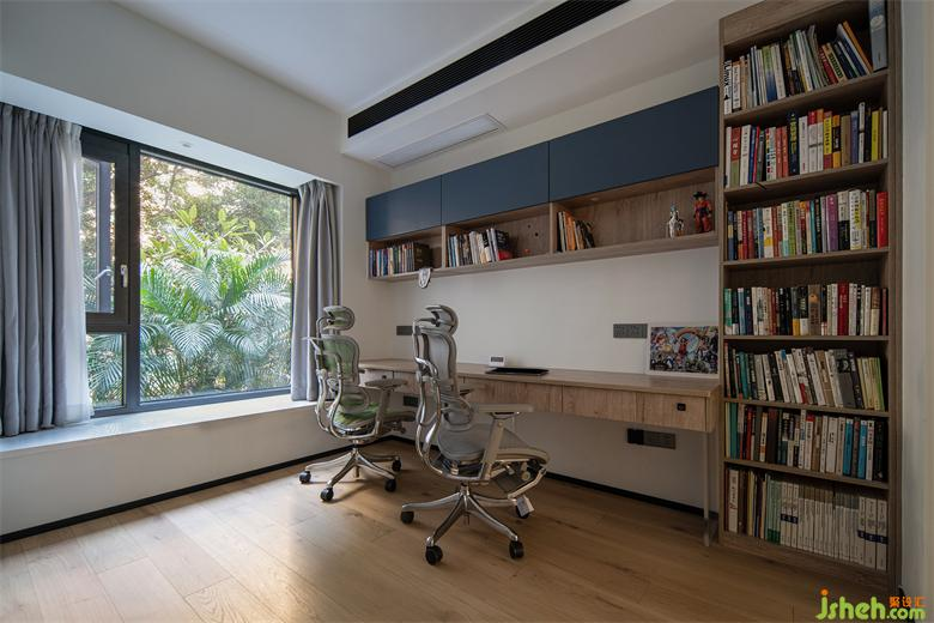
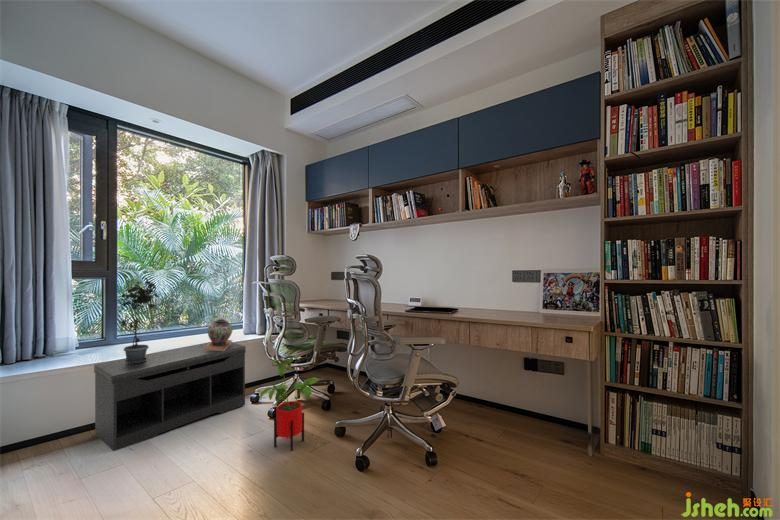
+ house plant [259,354,320,452]
+ potted plant [113,277,160,364]
+ bench [93,341,247,452]
+ decorative vase [204,317,234,351]
